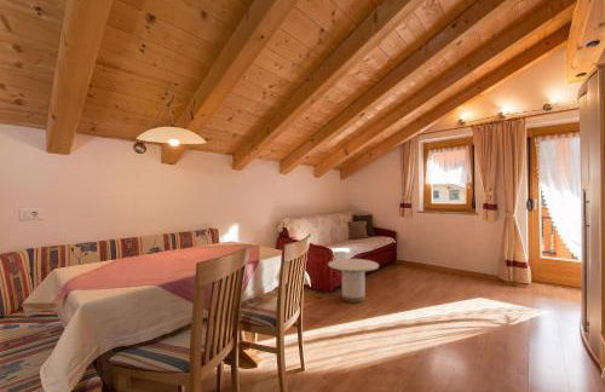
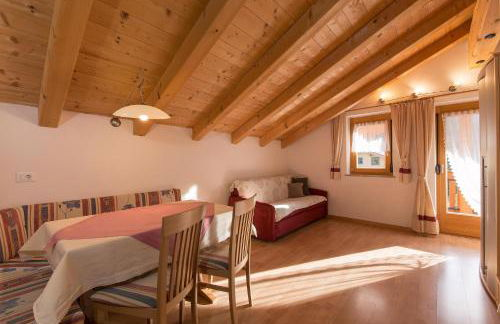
- side table [327,258,380,304]
